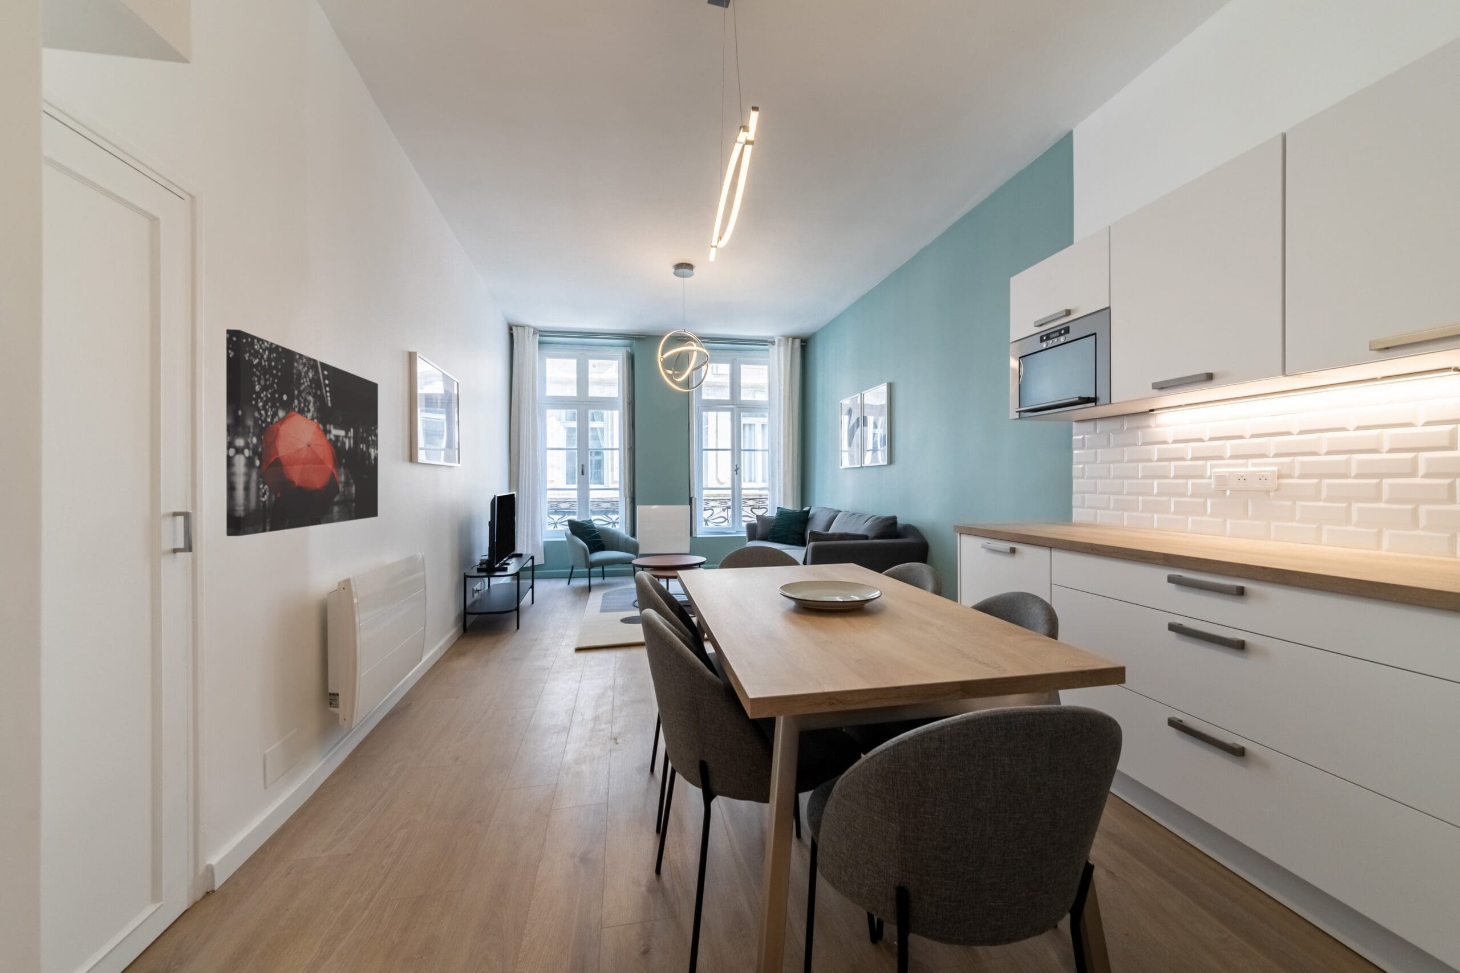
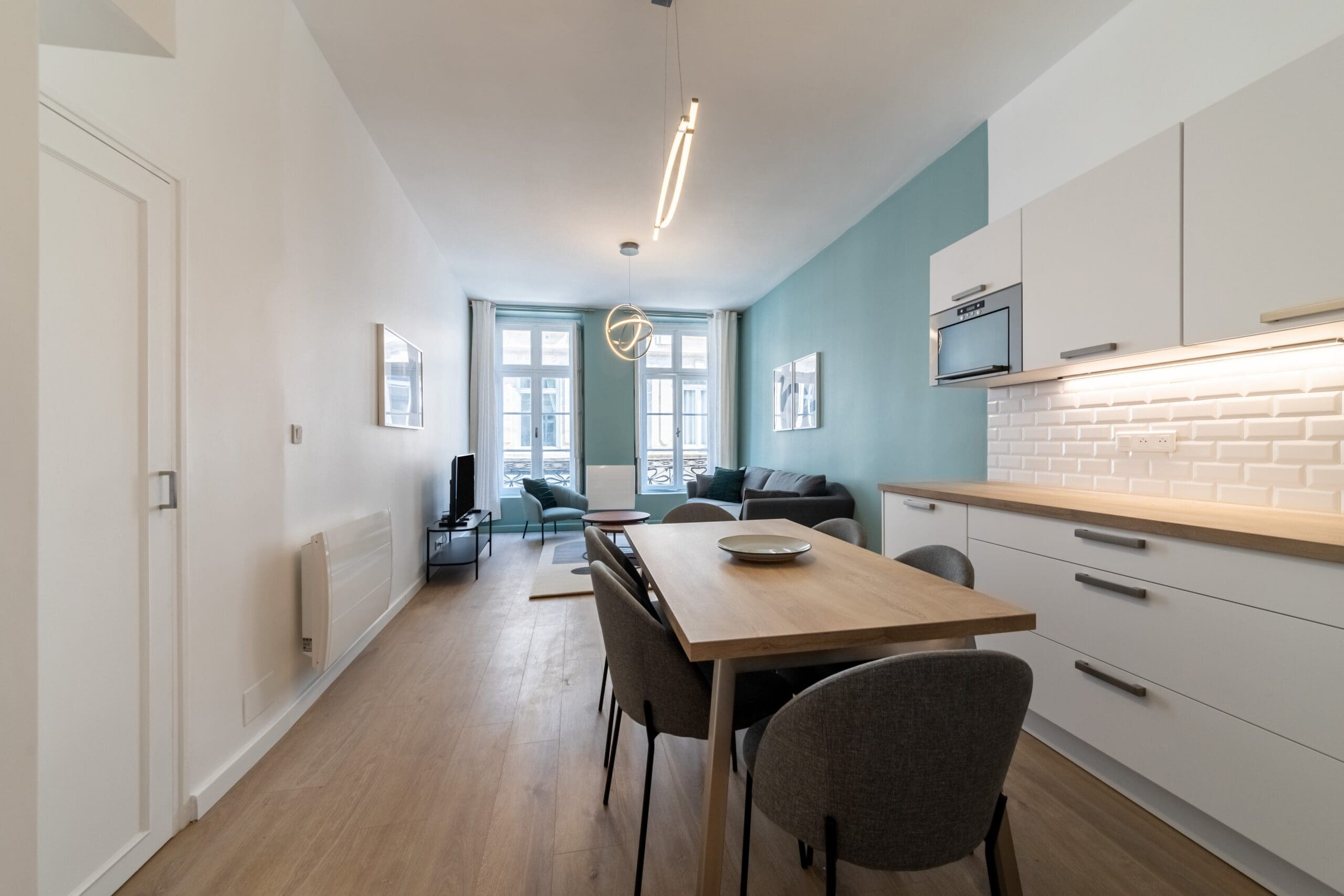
- wall art [226,328,379,536]
